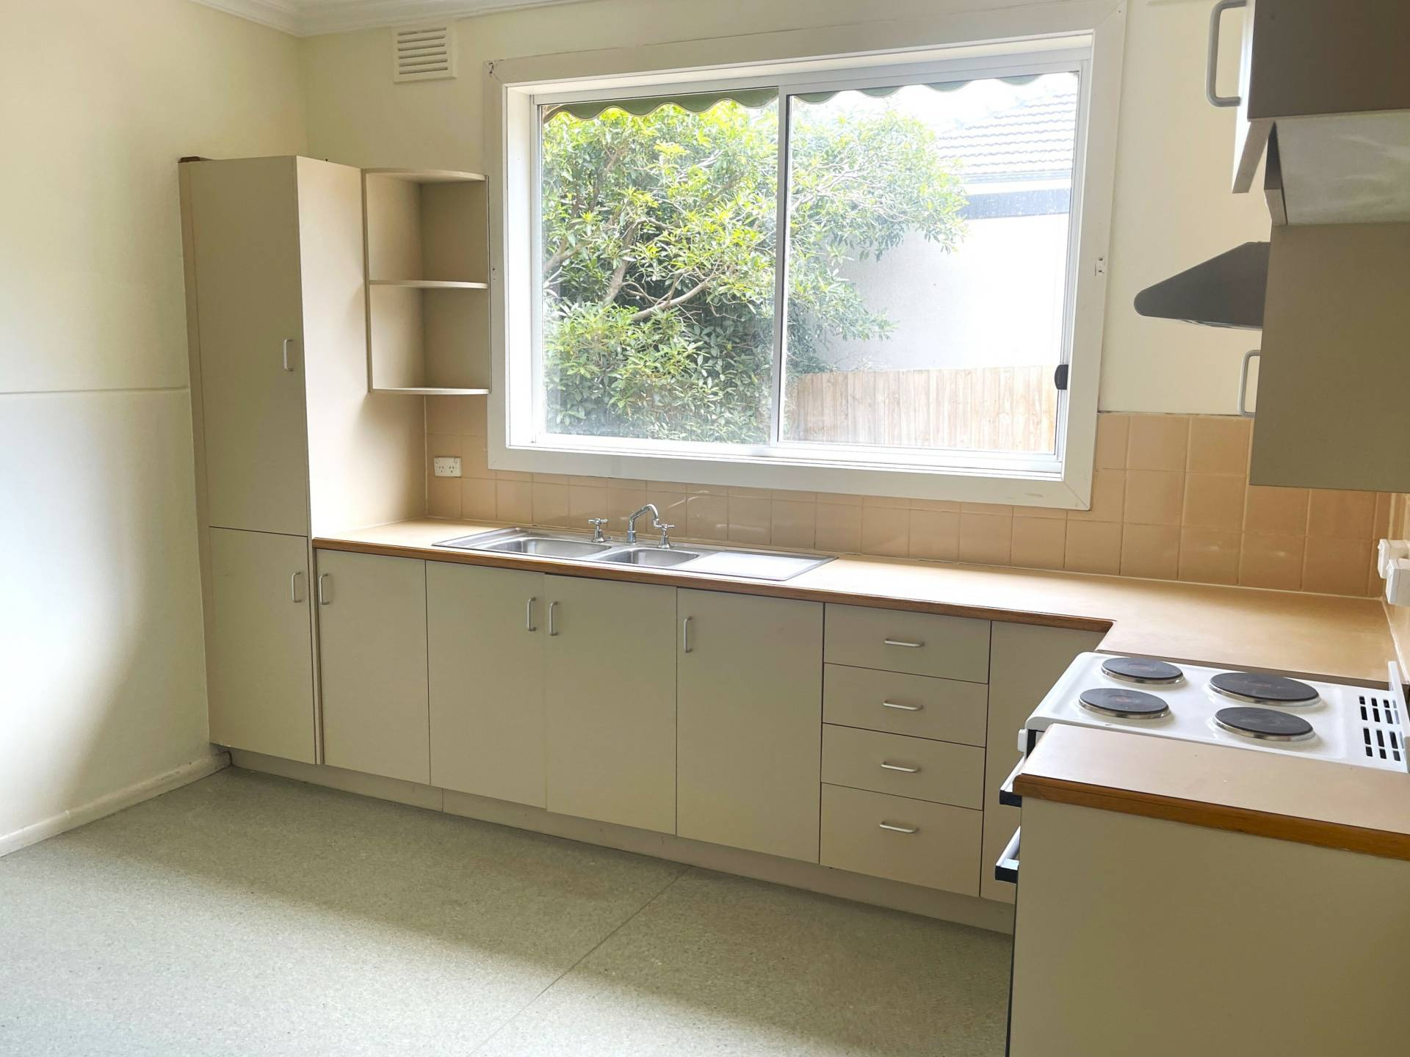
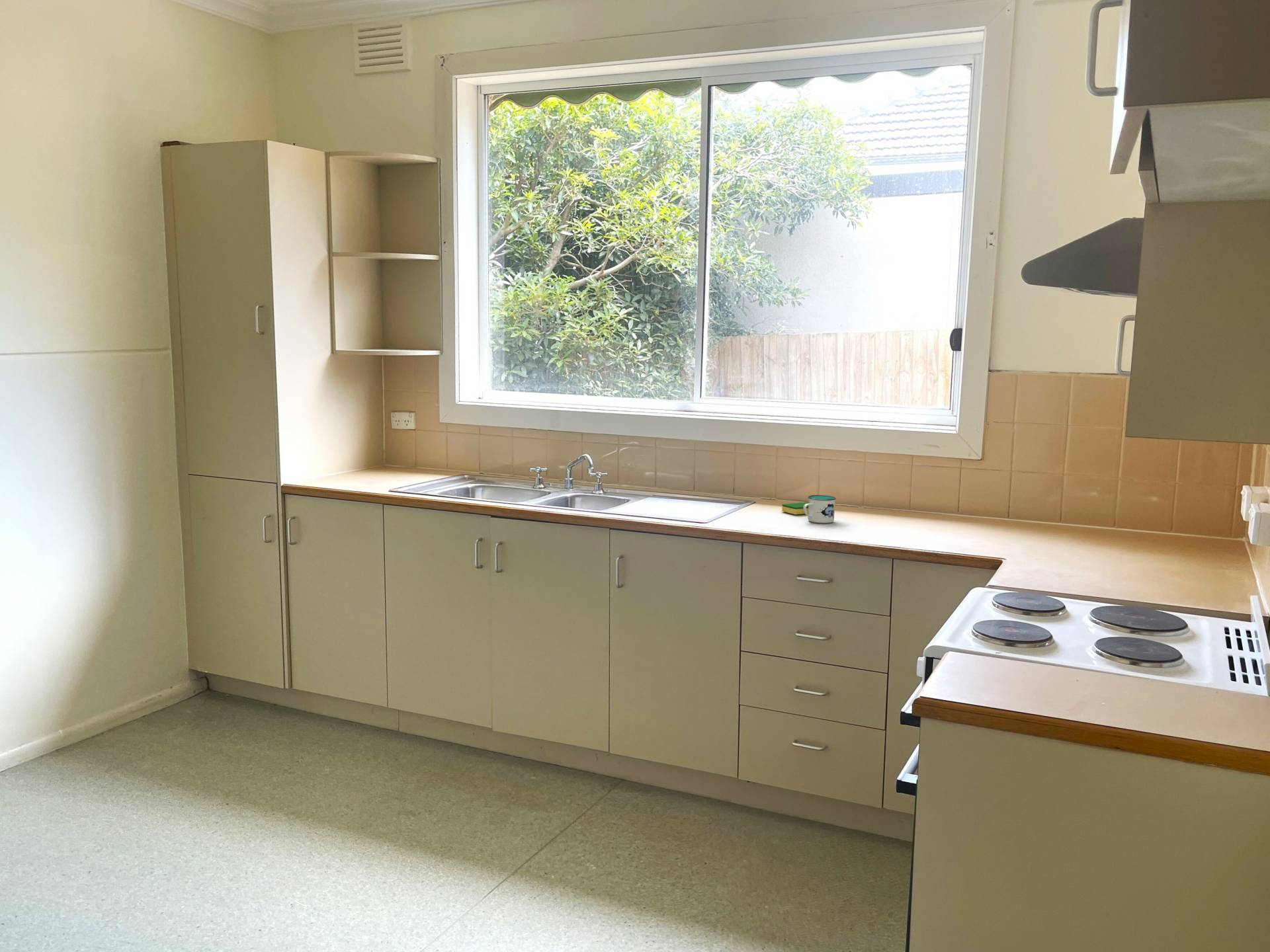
+ mug [804,495,837,524]
+ dish sponge [781,501,809,515]
